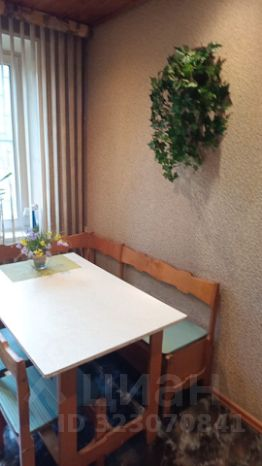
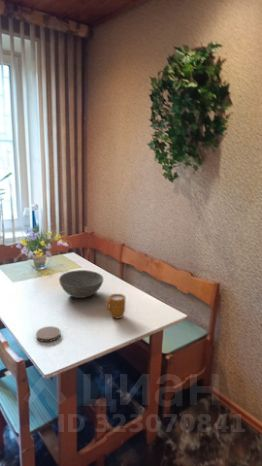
+ coaster [35,325,62,343]
+ mug [104,293,126,320]
+ bowl [58,269,104,299]
